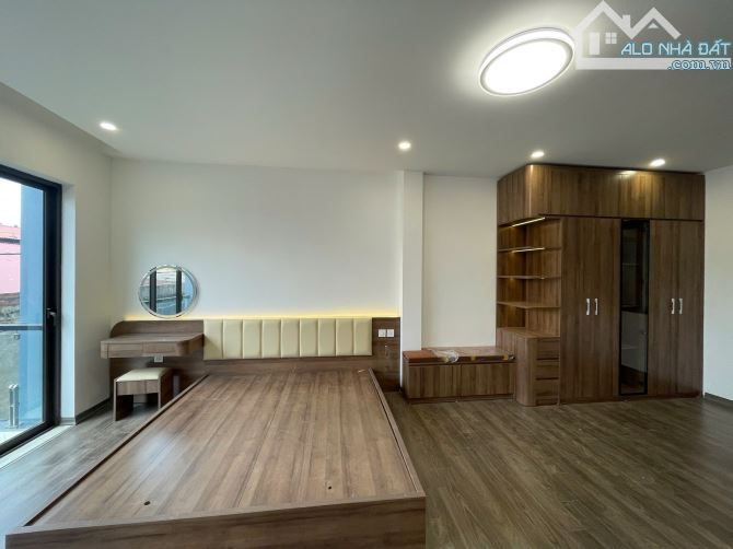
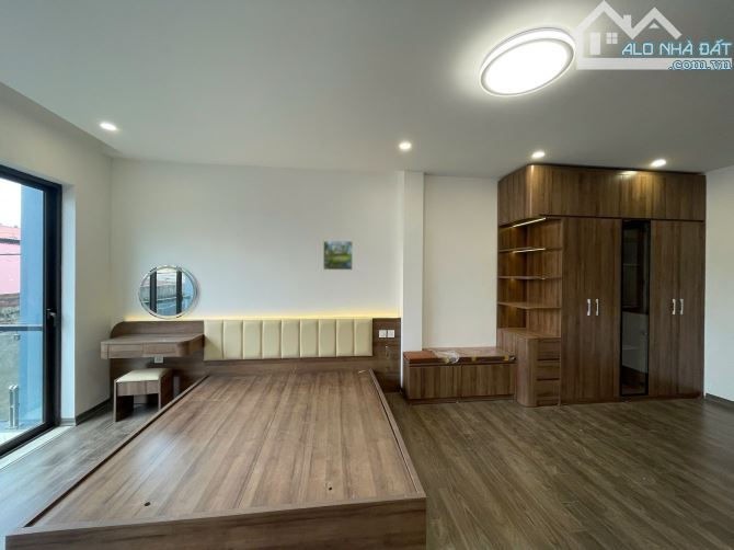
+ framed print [322,240,354,271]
